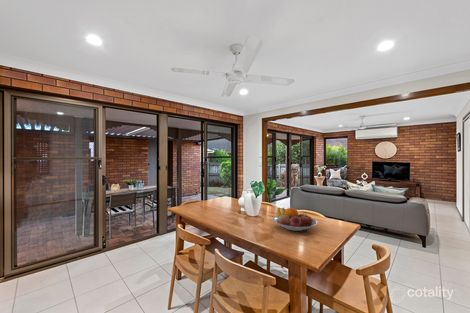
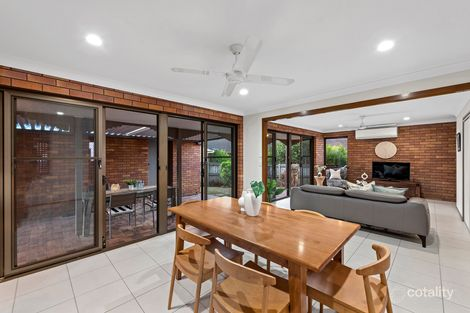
- fruit bowl [272,206,318,232]
